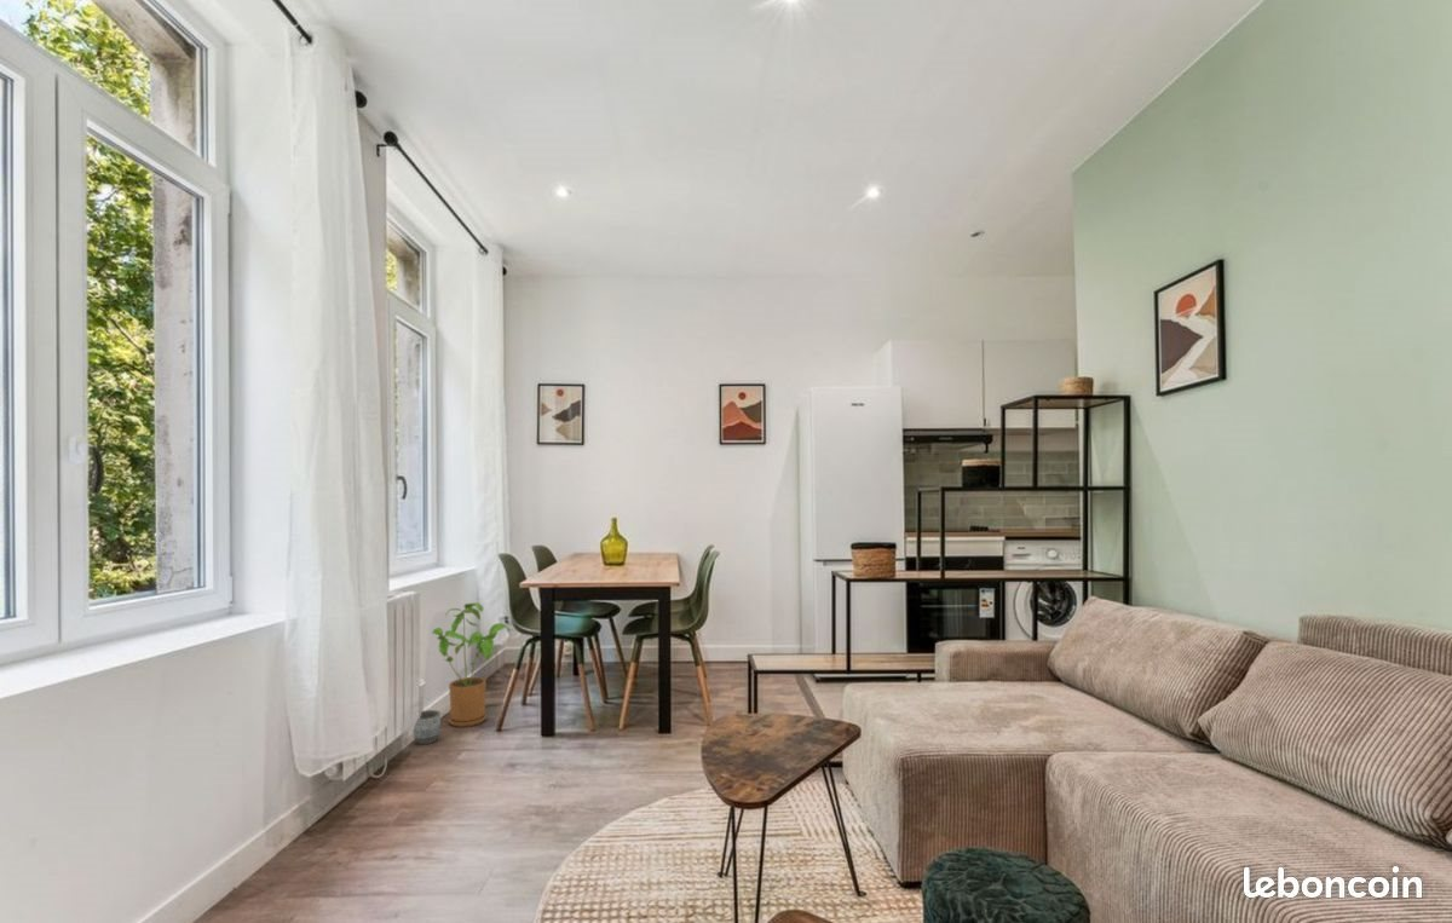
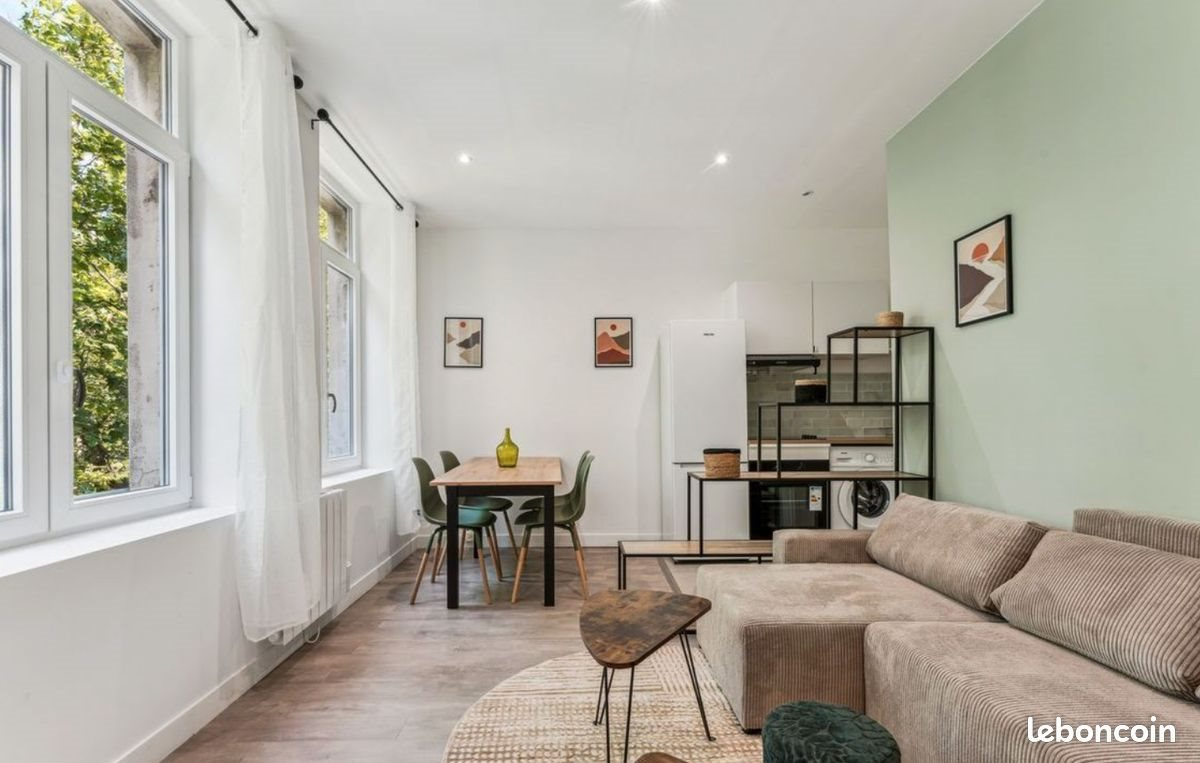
- house plant [431,601,511,728]
- planter [411,709,442,745]
